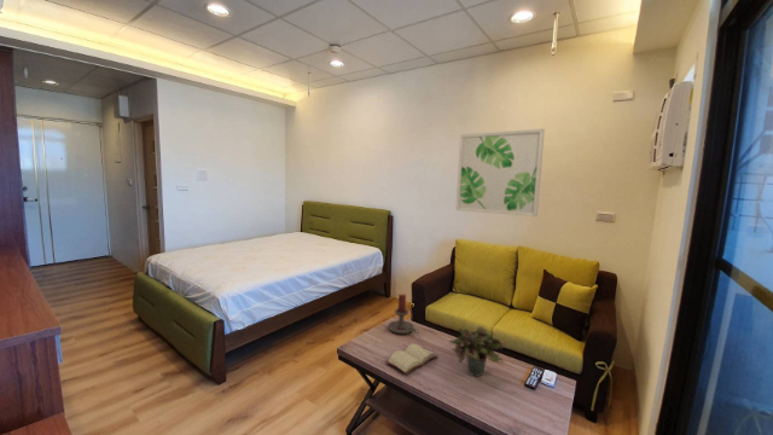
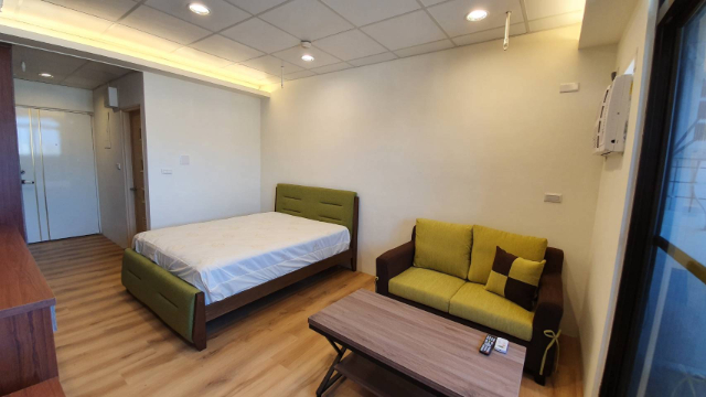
- candle holder [386,292,419,335]
- wall art [455,127,546,218]
- potted plant [448,325,511,378]
- hardback book [384,342,440,375]
